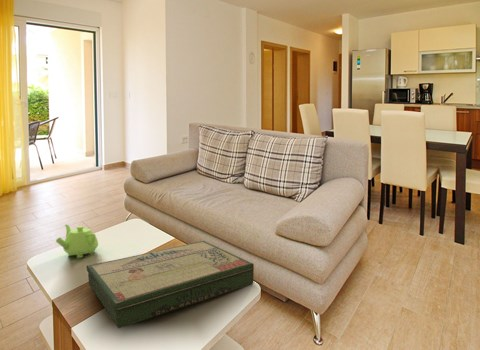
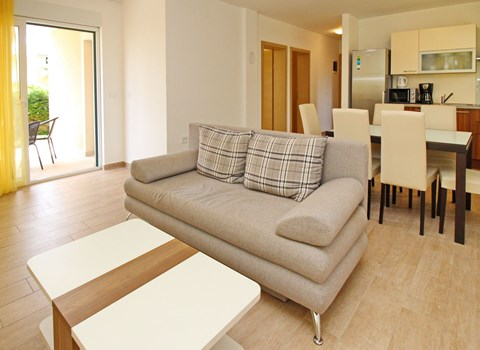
- teapot [55,224,99,259]
- board game [86,240,255,329]
